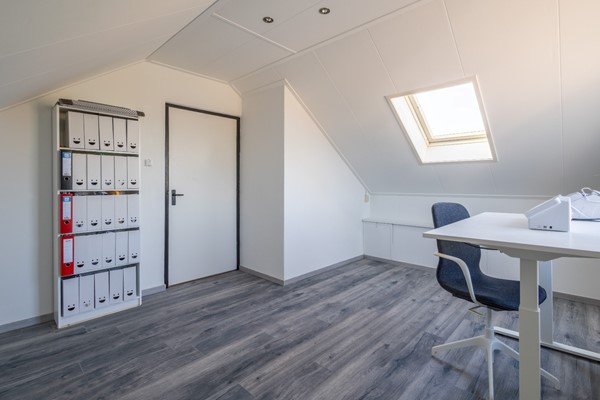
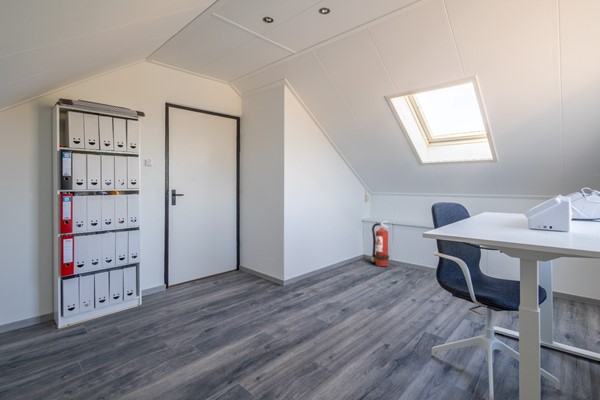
+ fire extinguisher [371,220,390,267]
